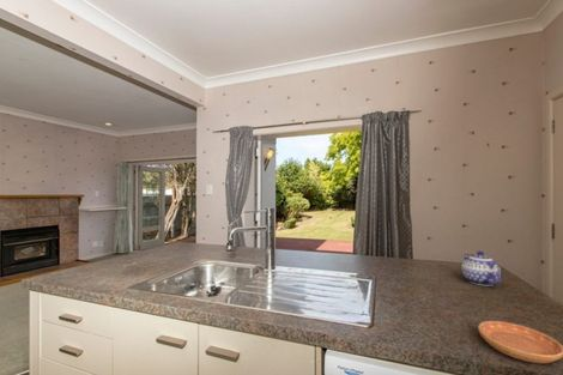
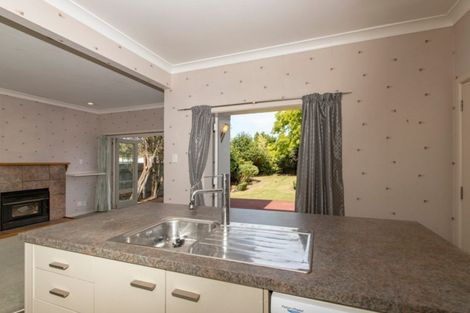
- saucer [477,320,563,364]
- teapot [460,250,502,286]
